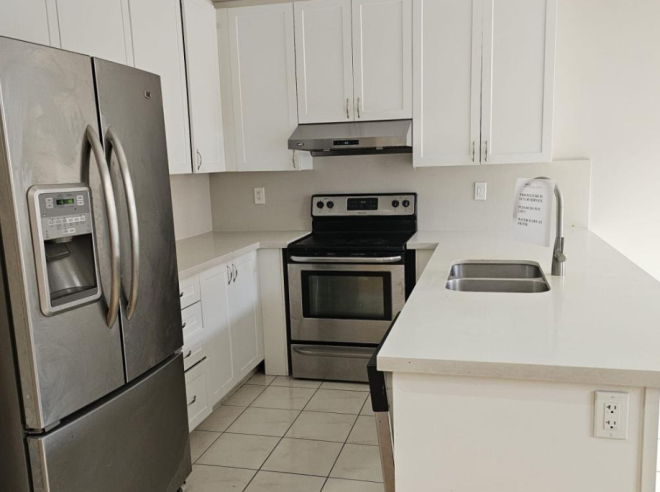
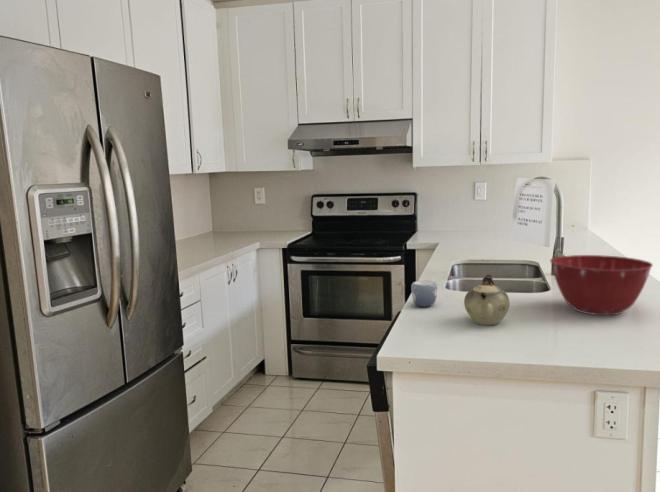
+ teapot [463,274,511,326]
+ mixing bowl [549,254,654,316]
+ mug [410,280,438,308]
